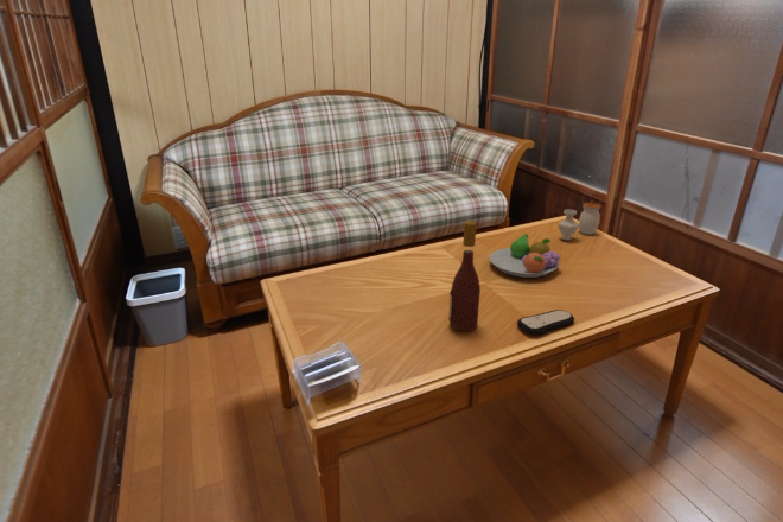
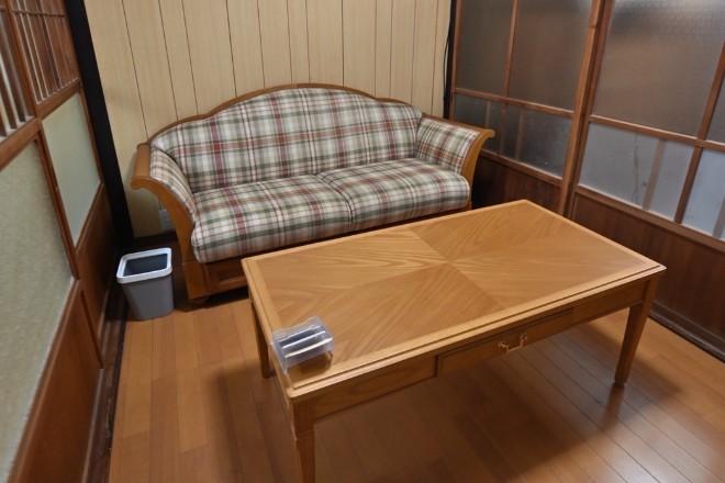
- fruit bowl [489,233,562,279]
- jar [558,199,603,241]
- wine bottle [447,219,482,331]
- remote control [516,308,575,337]
